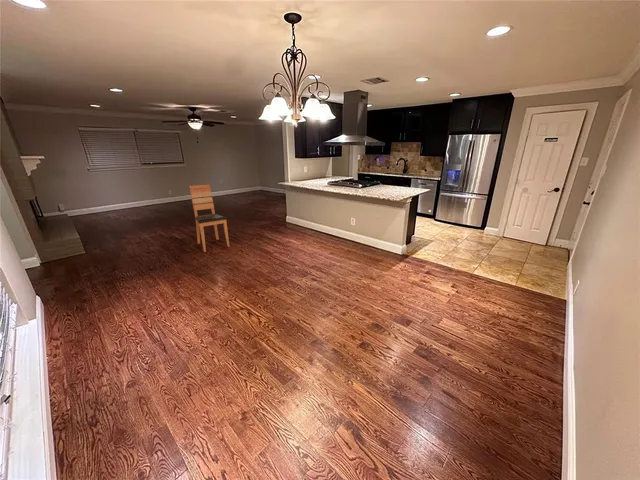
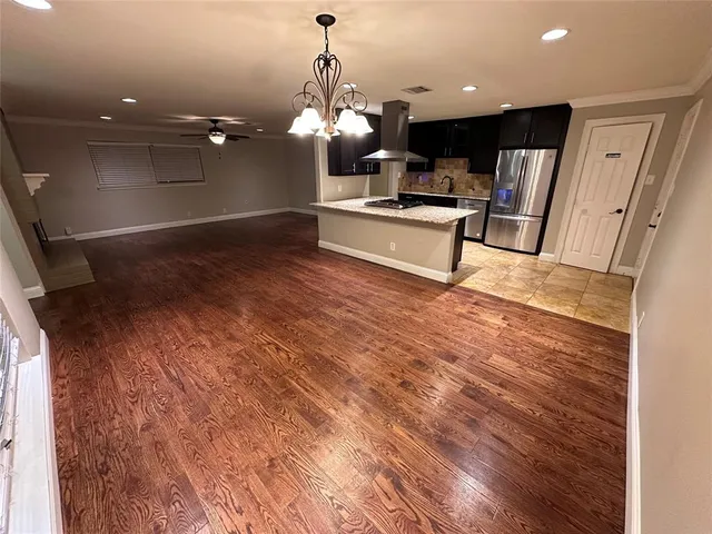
- chair [188,184,230,253]
